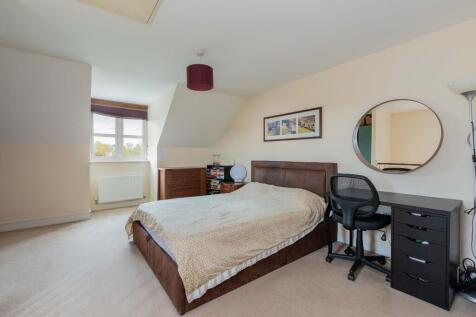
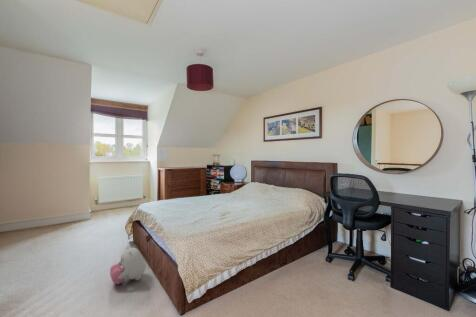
+ plush toy [109,245,147,285]
